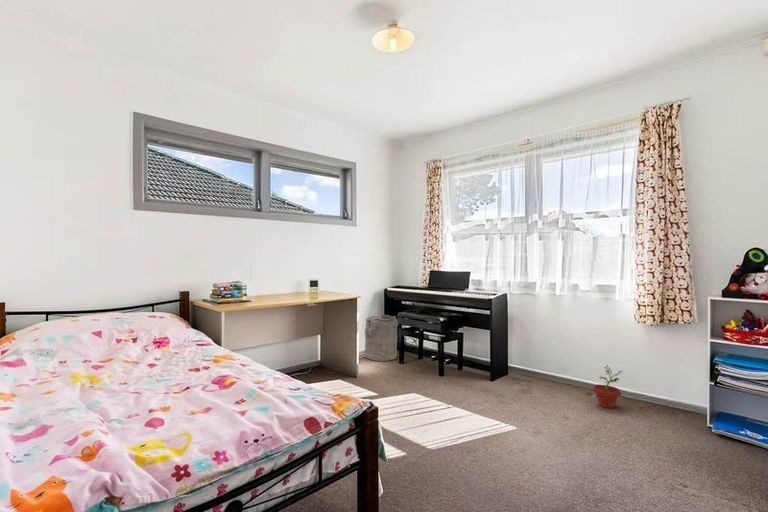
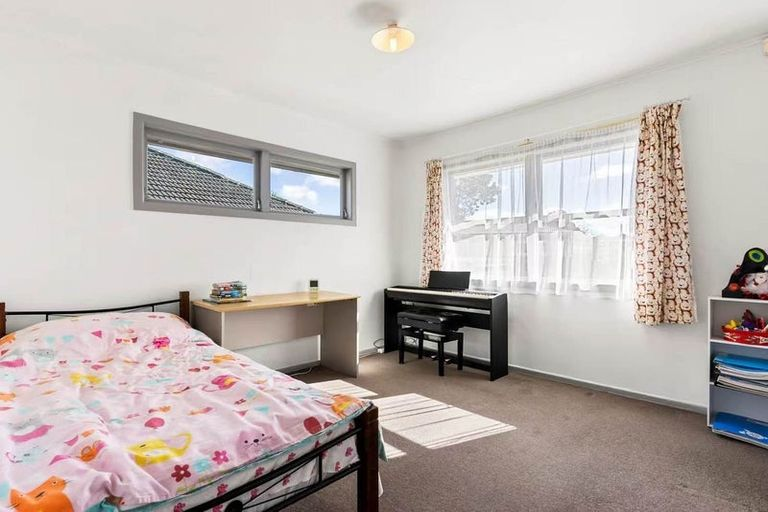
- potted plant [591,364,624,409]
- laundry hamper [364,313,399,362]
